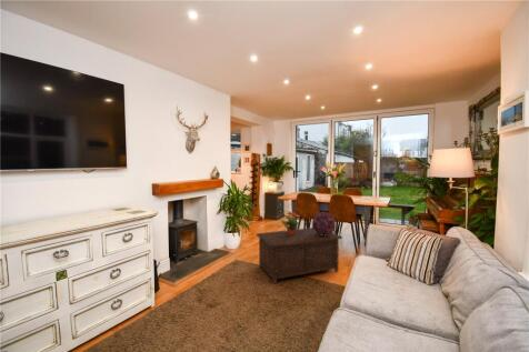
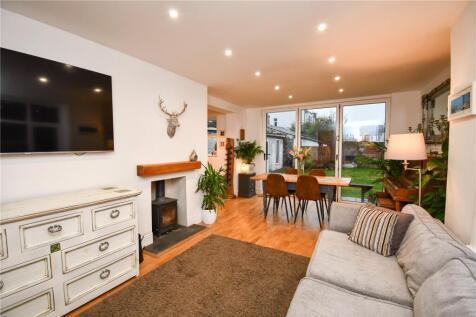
- decorative sphere [311,211,337,237]
- potted plant [280,211,301,235]
- cabinet [256,227,343,284]
